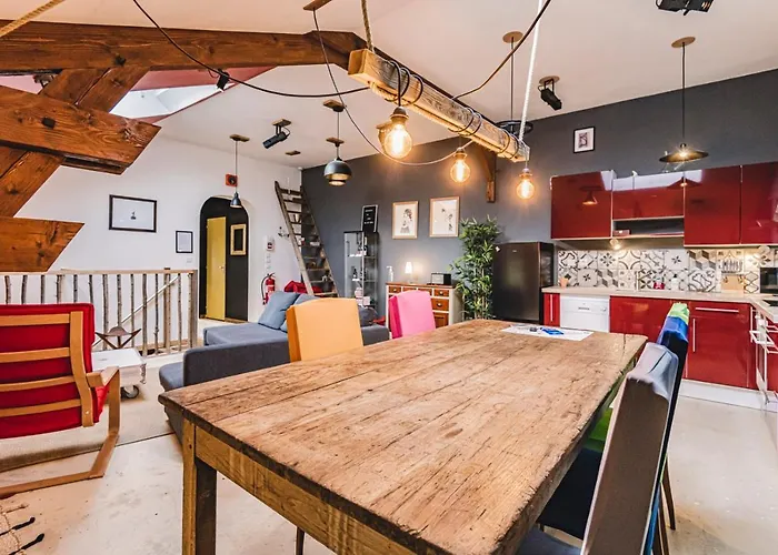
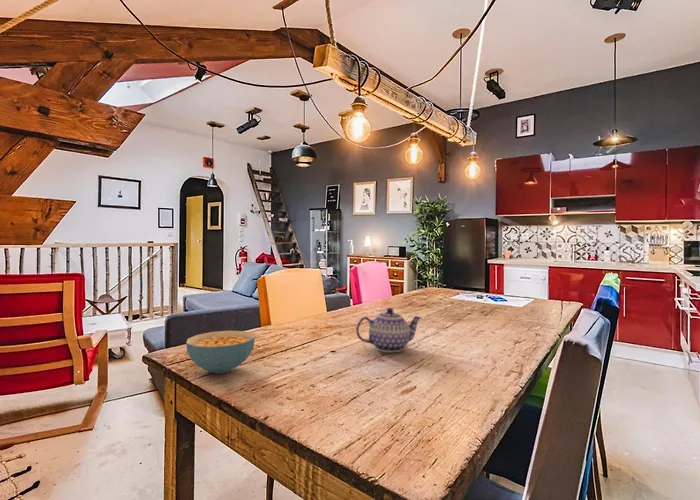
+ cereal bowl [185,330,256,374]
+ teapot [355,307,423,353]
